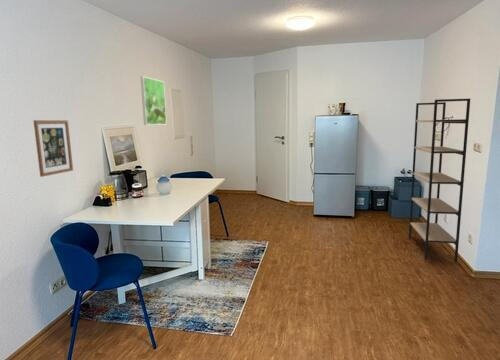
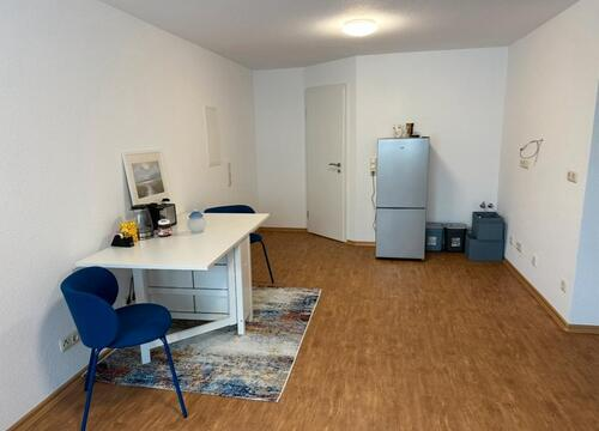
- shelving unit [408,98,471,263]
- wall art [32,119,74,178]
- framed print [140,75,167,126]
